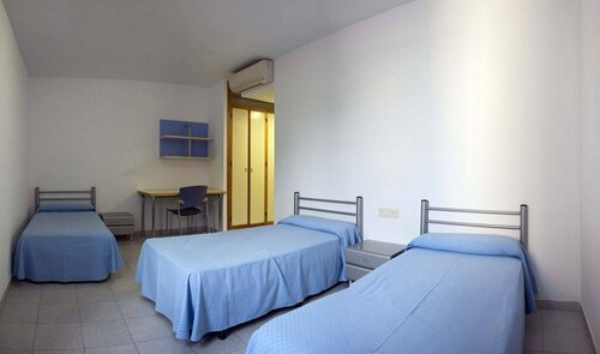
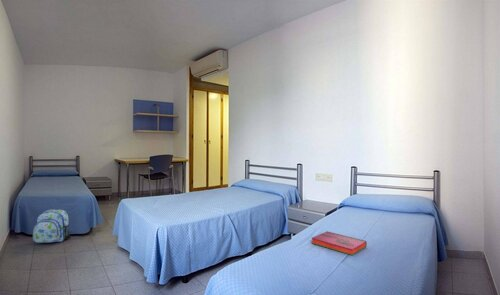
+ backpack [32,208,71,244]
+ hardback book [311,230,368,256]
